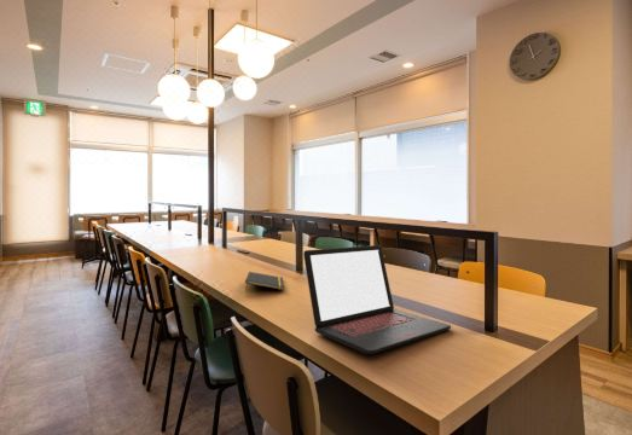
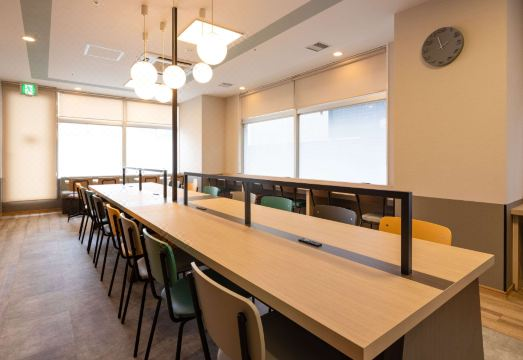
- laptop [302,244,452,355]
- notepad [244,271,285,292]
